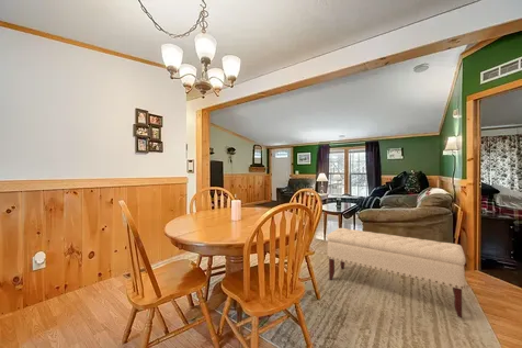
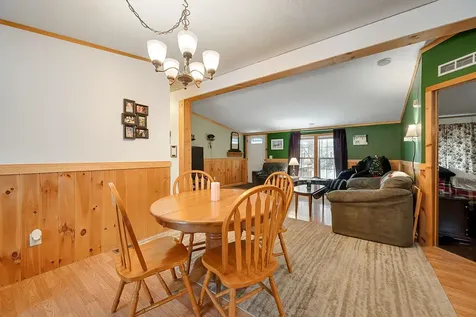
- bench [326,227,466,318]
